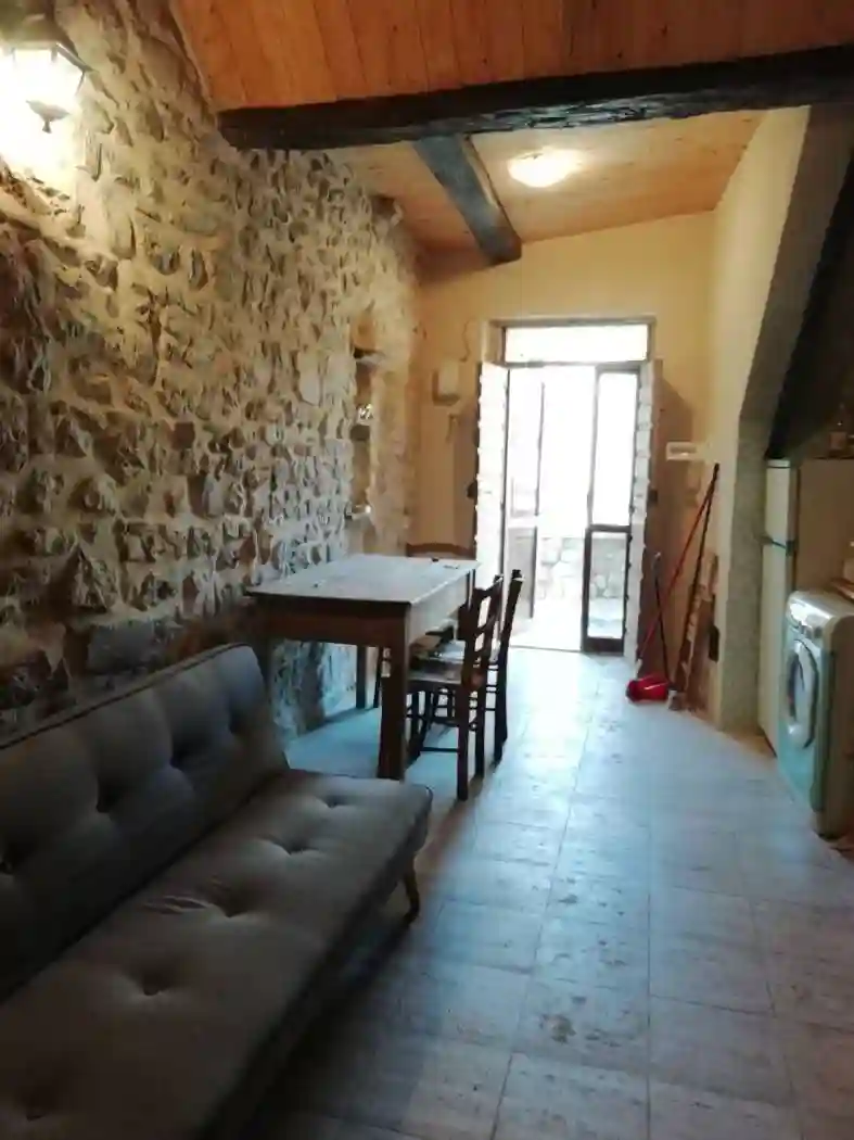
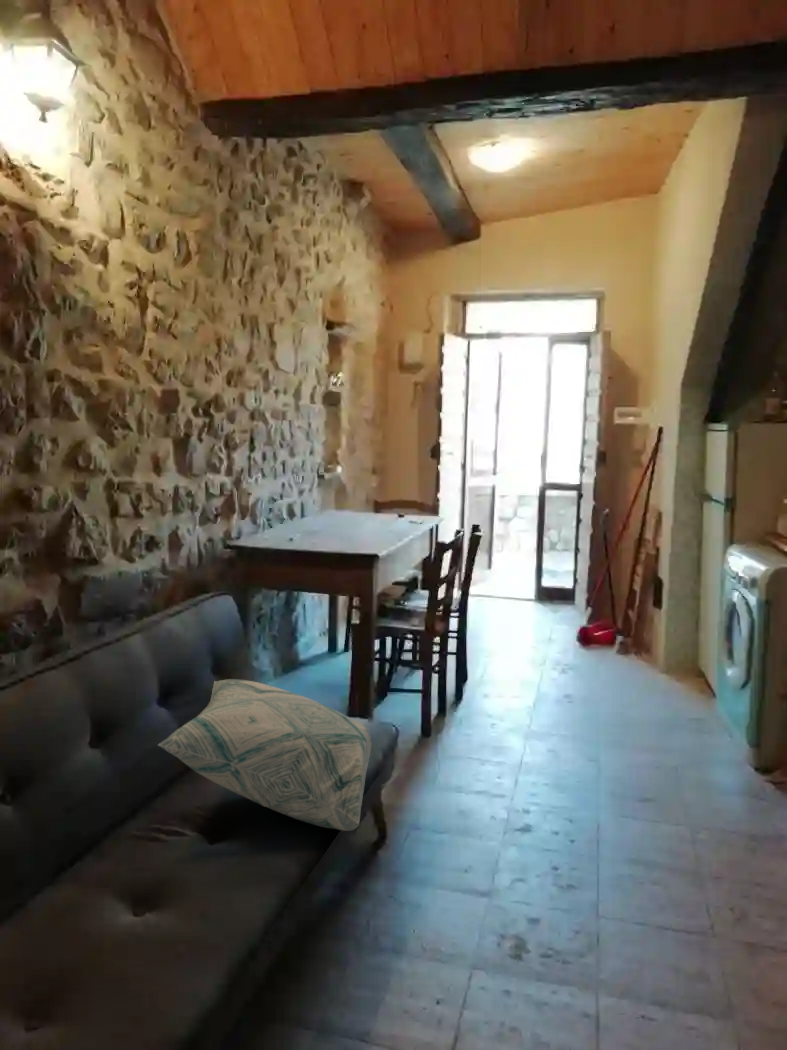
+ decorative pillow [157,678,372,832]
